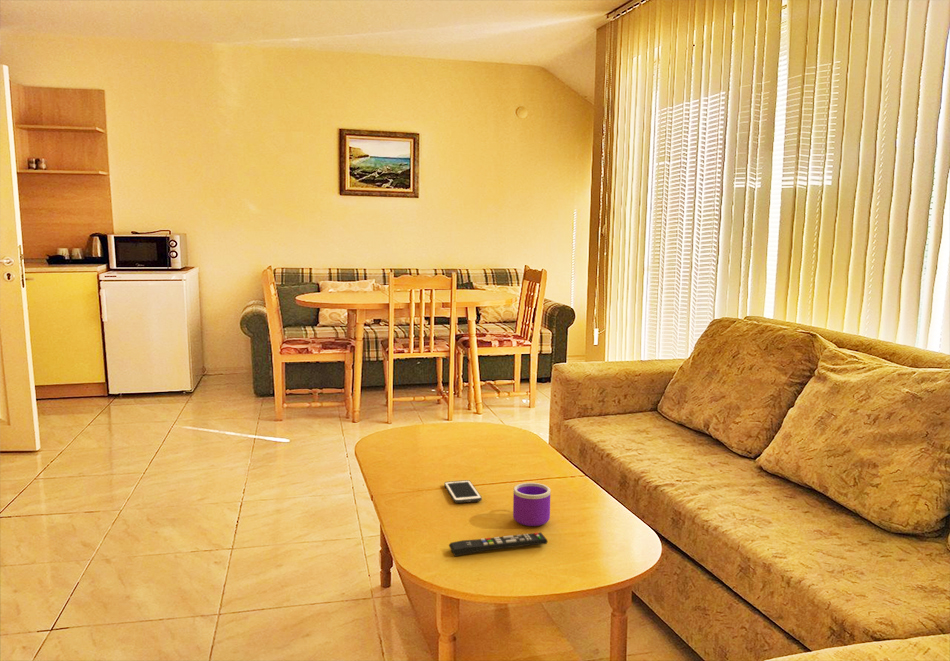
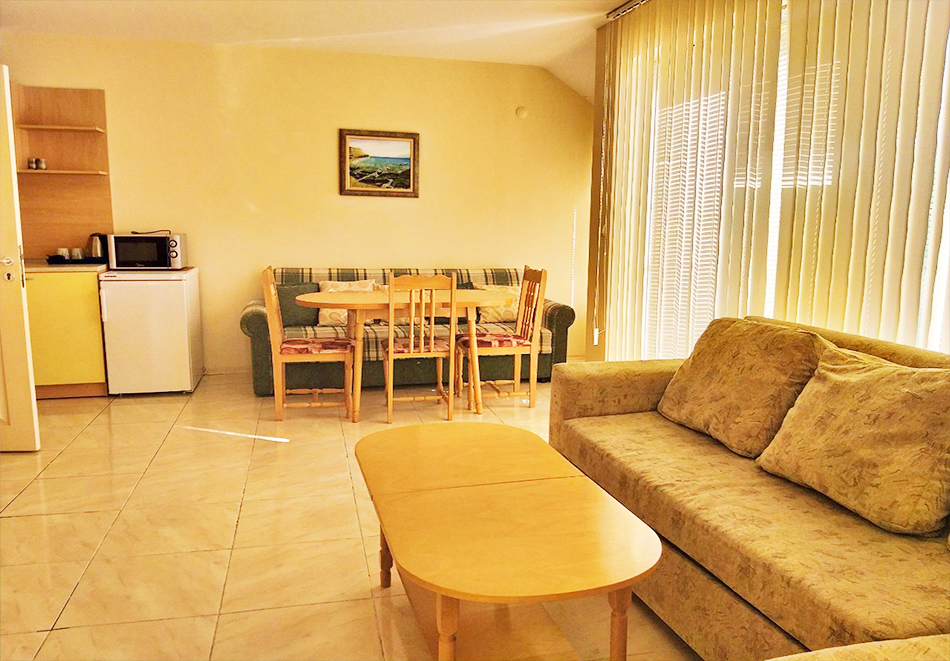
- cell phone [443,479,483,504]
- remote control [448,532,549,557]
- mug [512,482,551,527]
